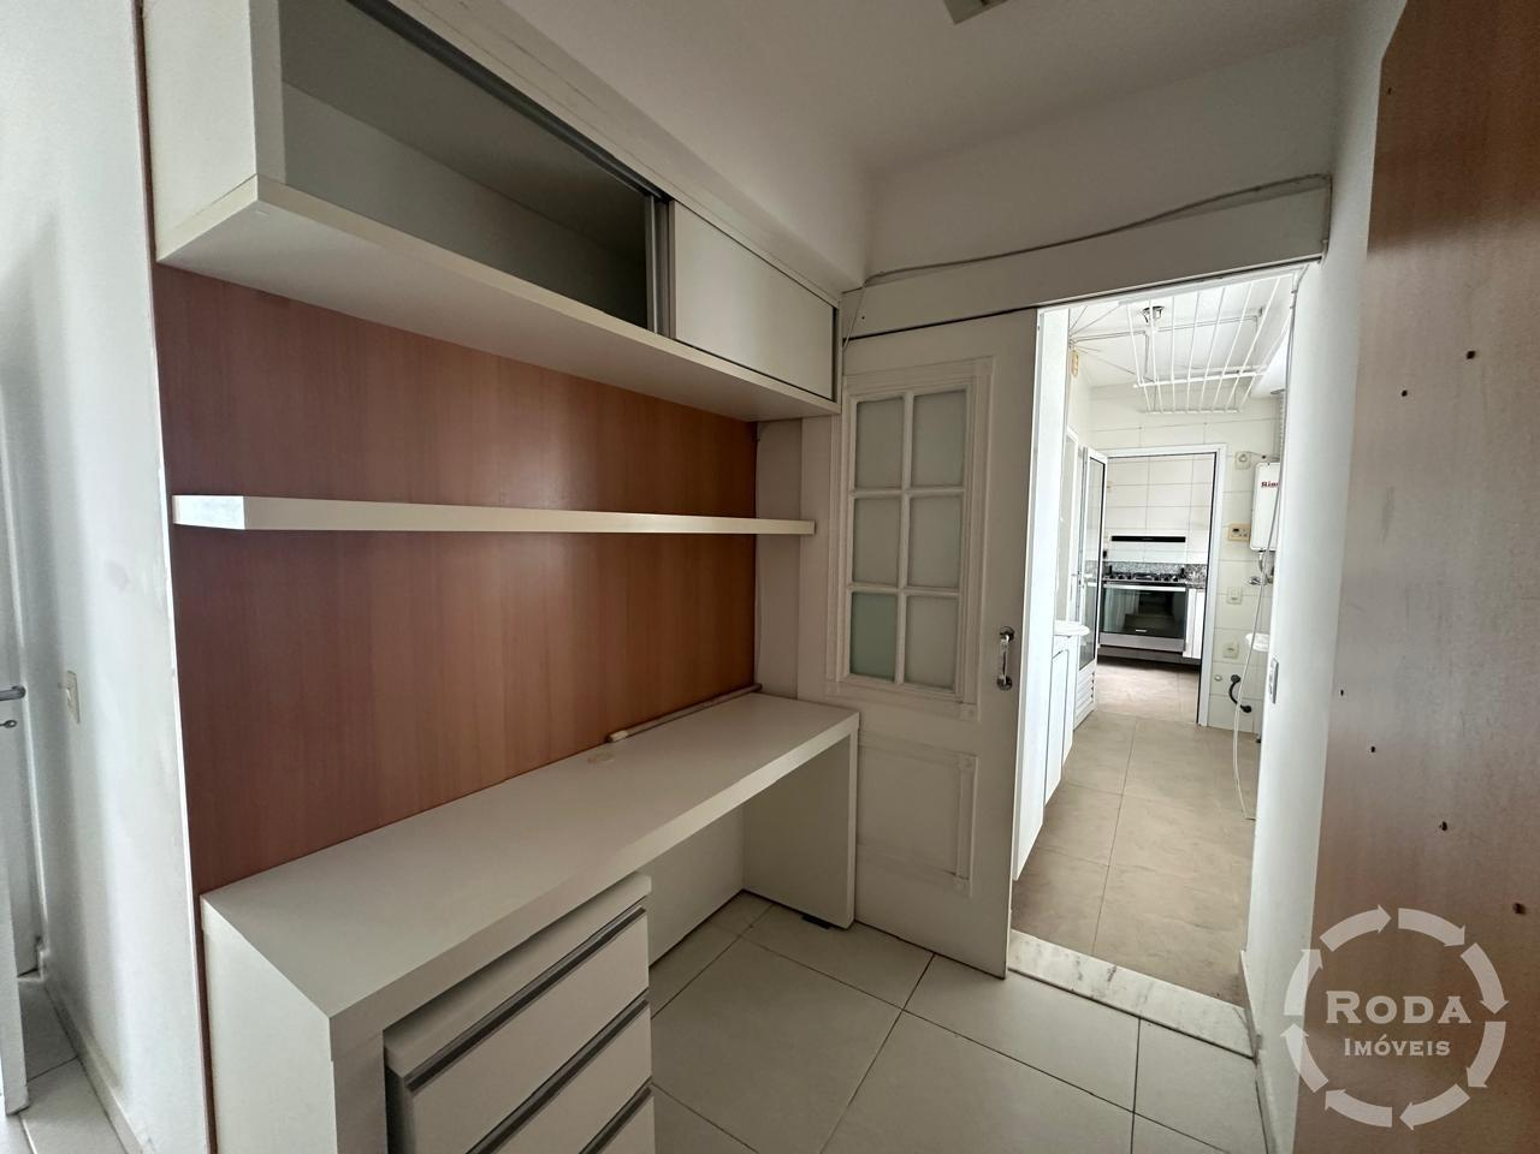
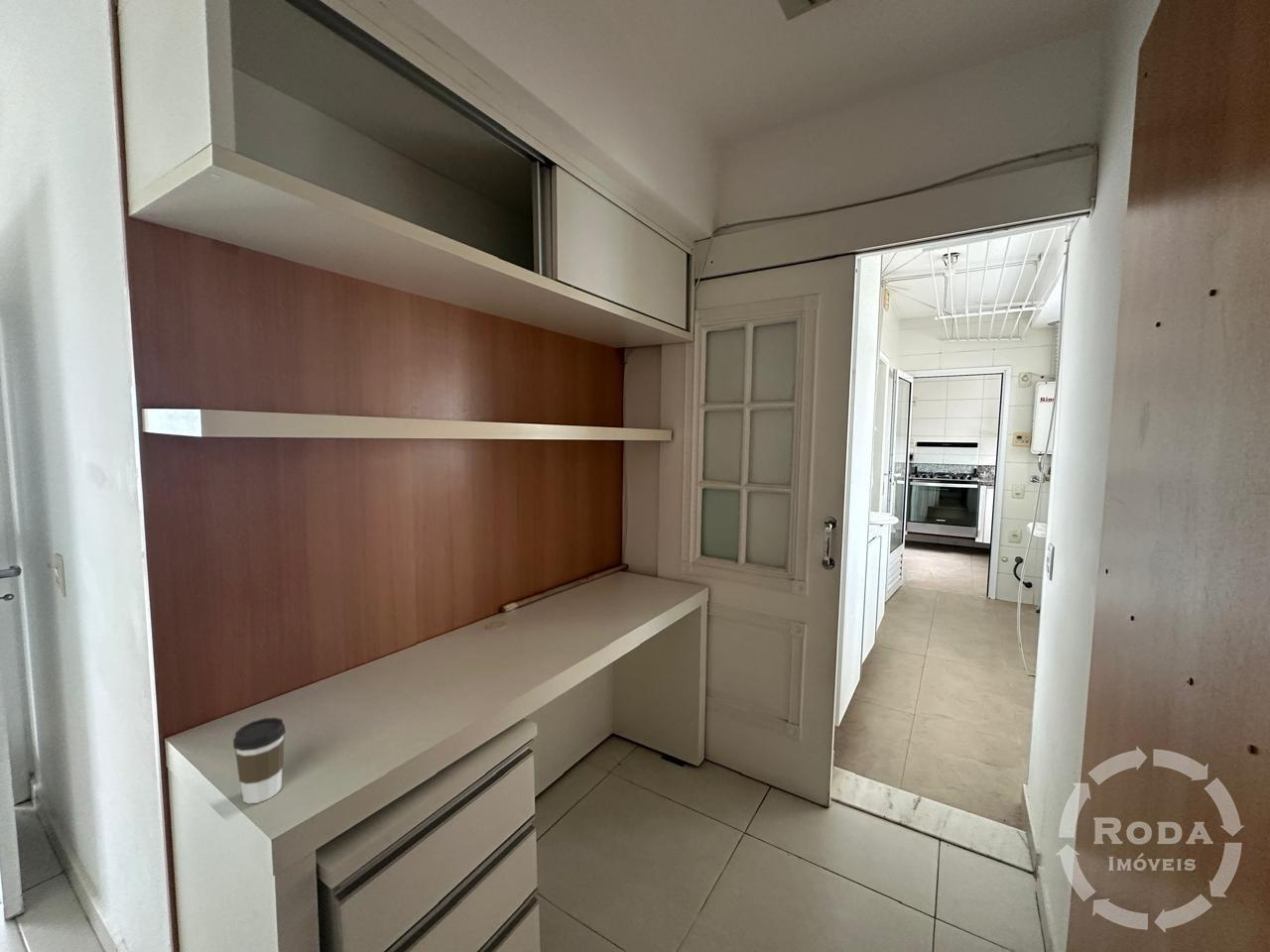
+ coffee cup [232,717,287,804]
